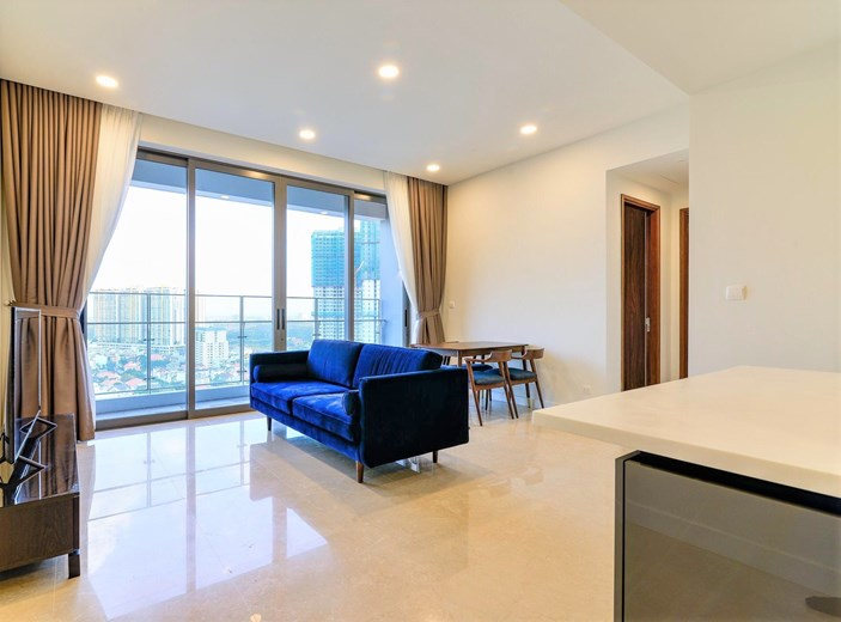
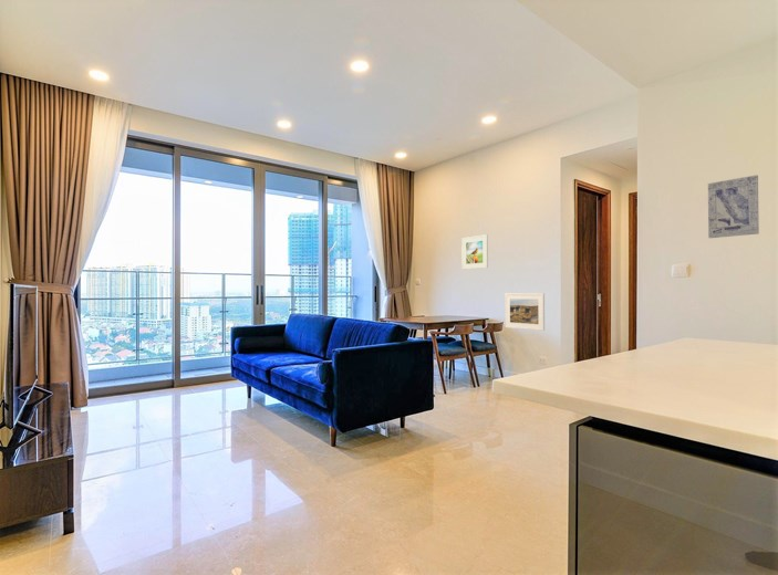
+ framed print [504,292,546,332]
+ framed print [460,233,489,270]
+ wall art [707,174,760,239]
